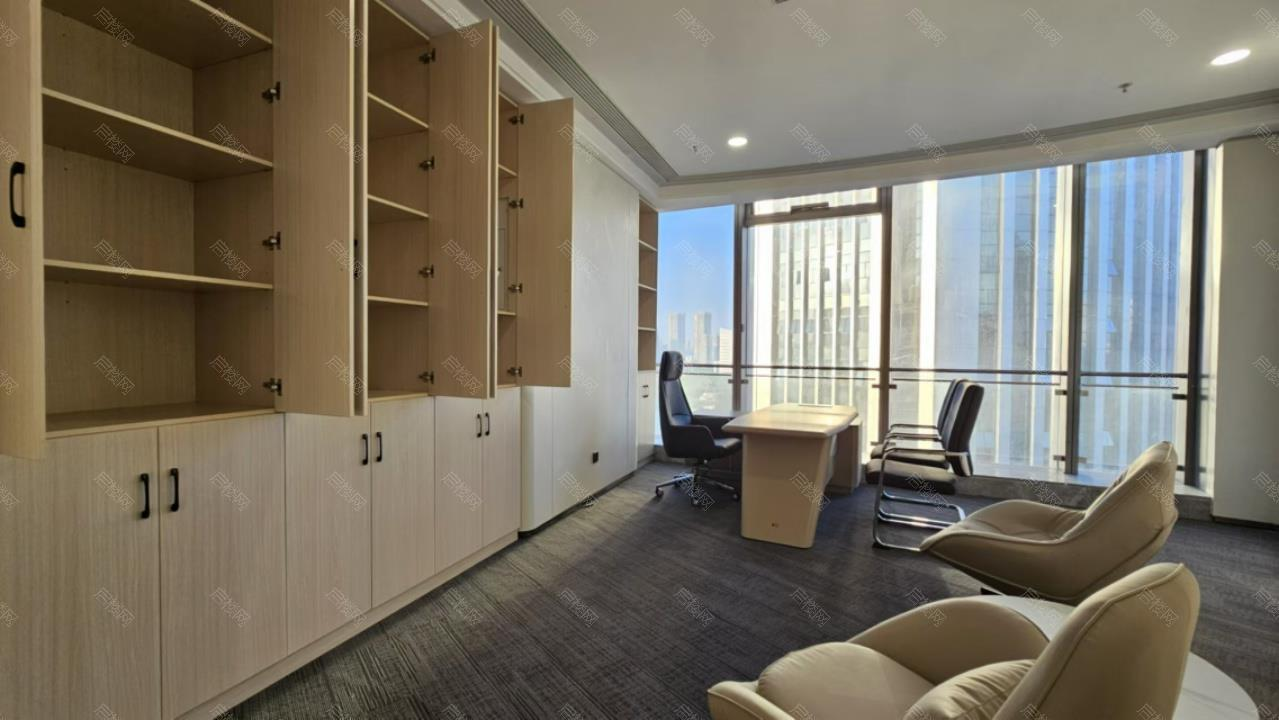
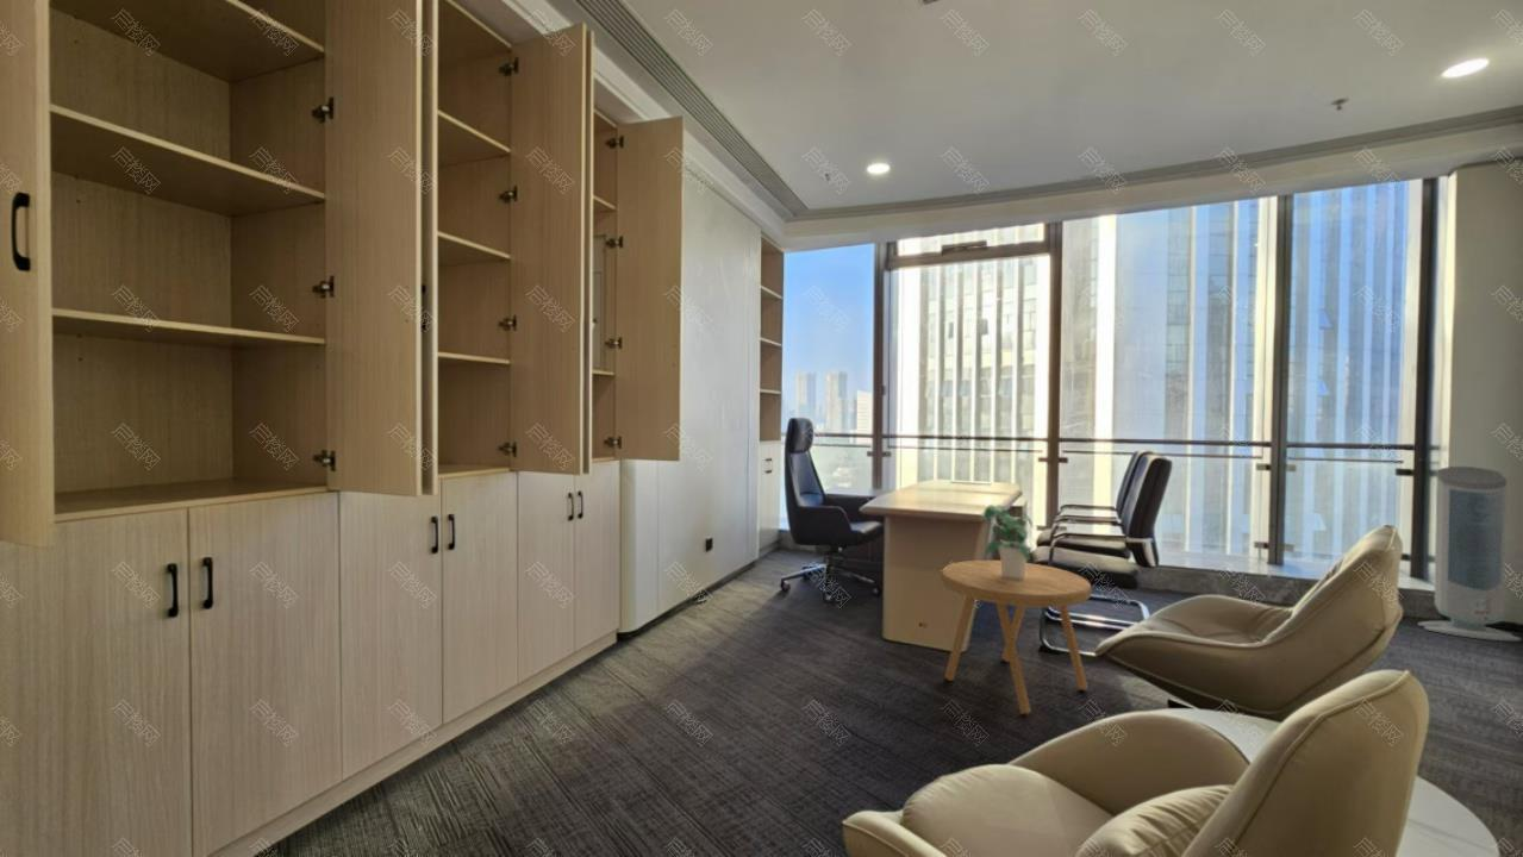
+ air purifier [1417,465,1522,642]
+ side table [940,559,1092,715]
+ potted plant [982,503,1035,578]
